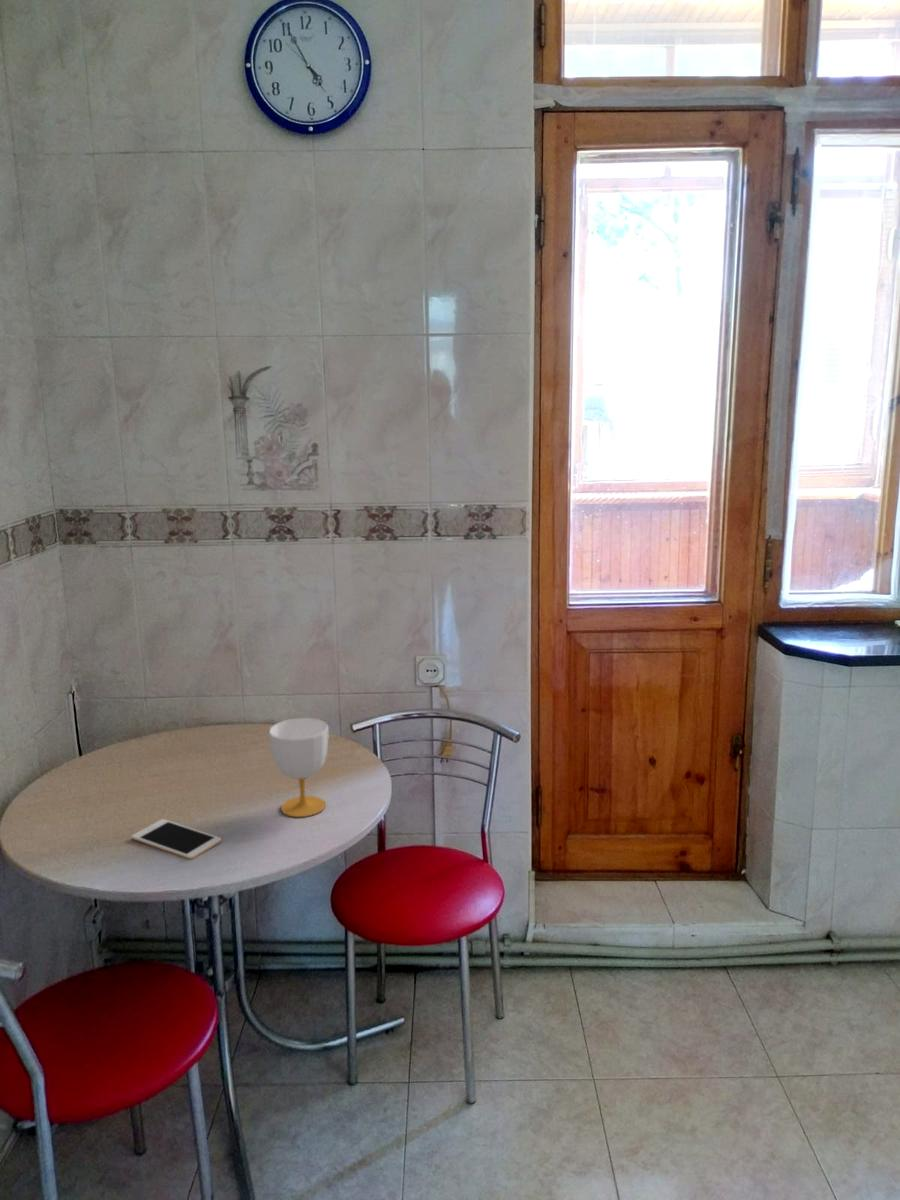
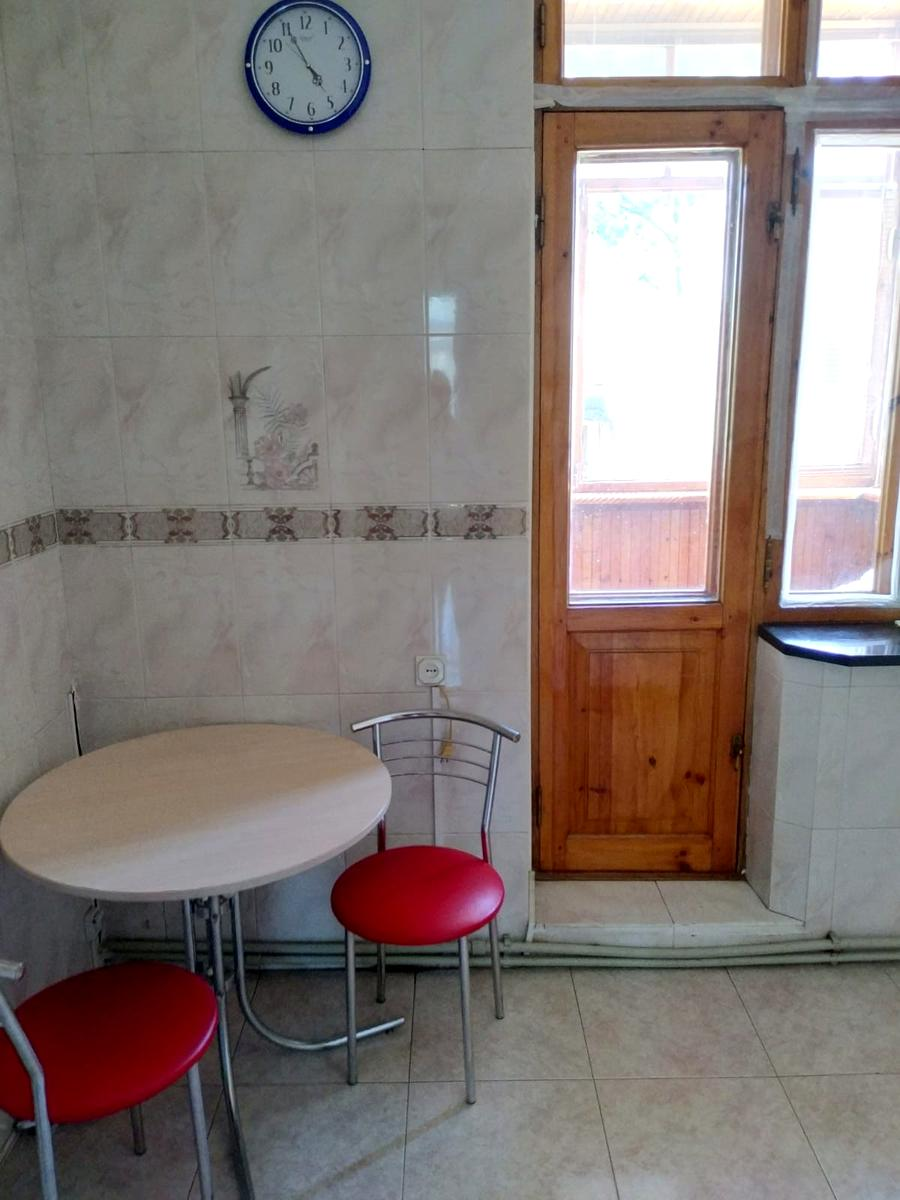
- cup [268,717,329,818]
- cell phone [130,818,222,860]
